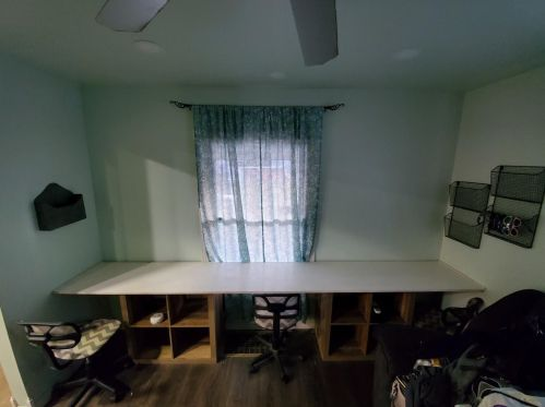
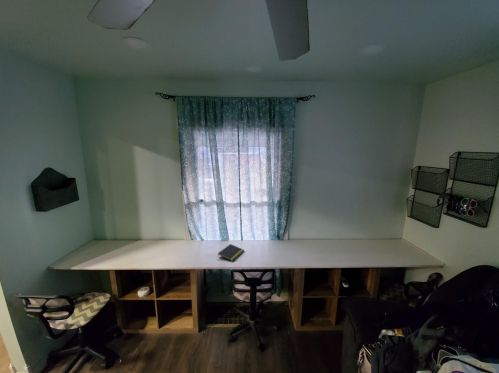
+ notepad [217,243,245,262]
